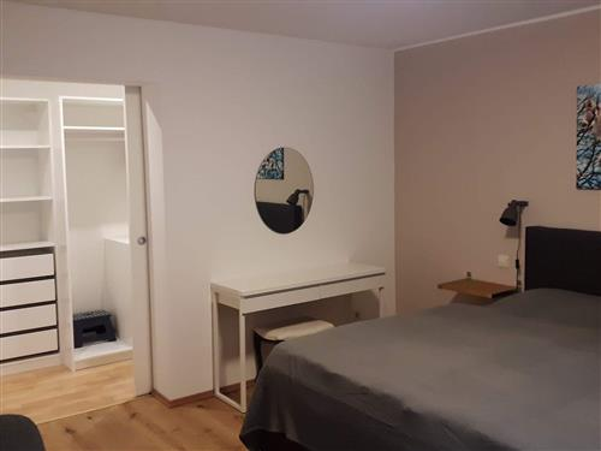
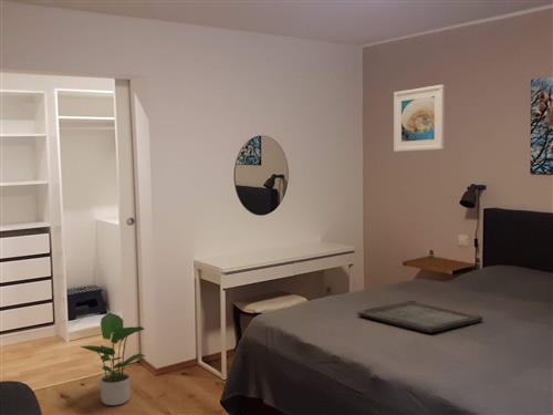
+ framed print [393,84,446,153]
+ potted plant [80,312,146,406]
+ serving tray [356,300,483,334]
